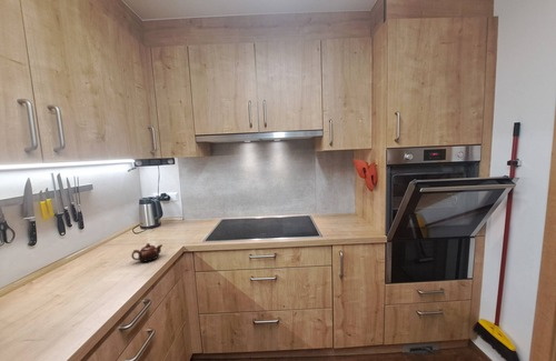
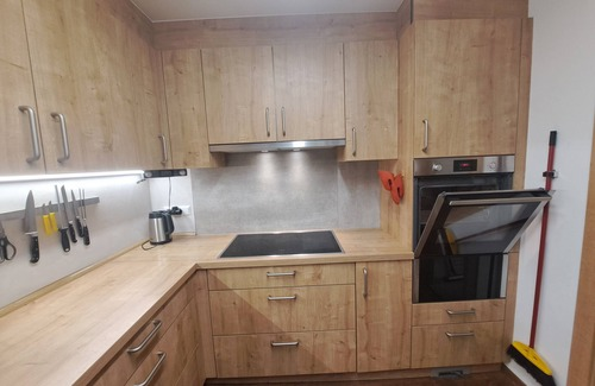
- teapot [130,242,163,263]
